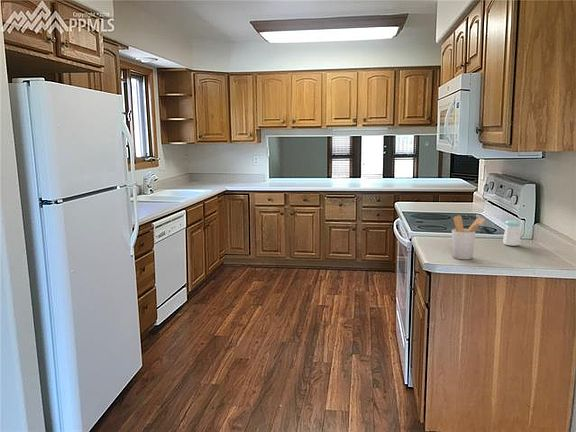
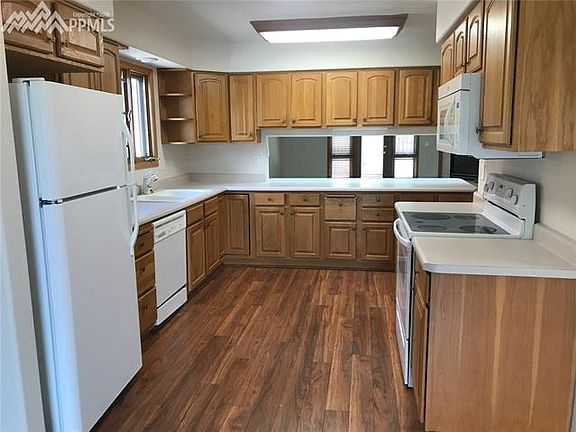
- utensil holder [451,214,486,260]
- salt shaker [502,219,521,247]
